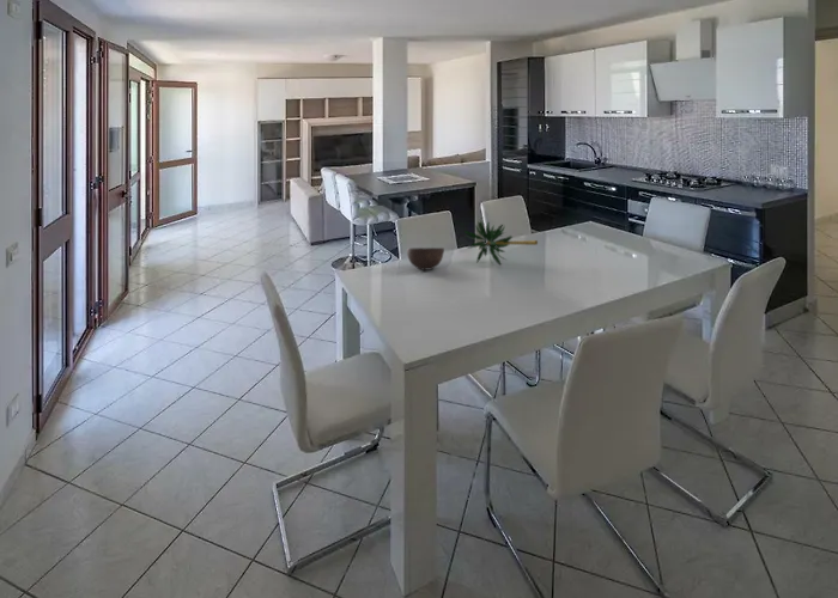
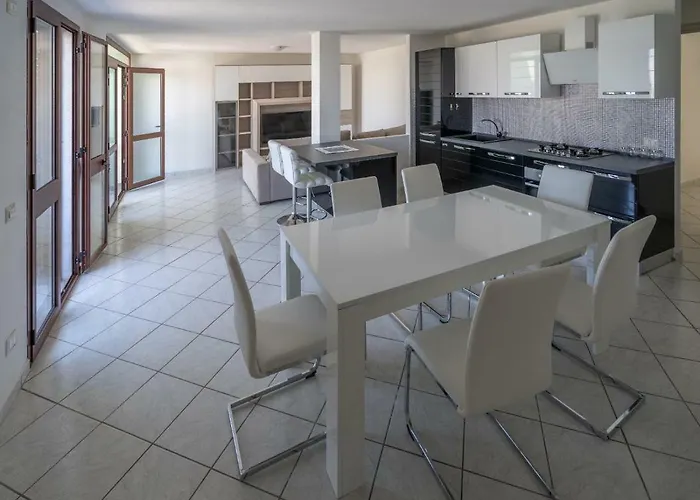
- bowl [406,246,445,270]
- plant [463,219,539,266]
